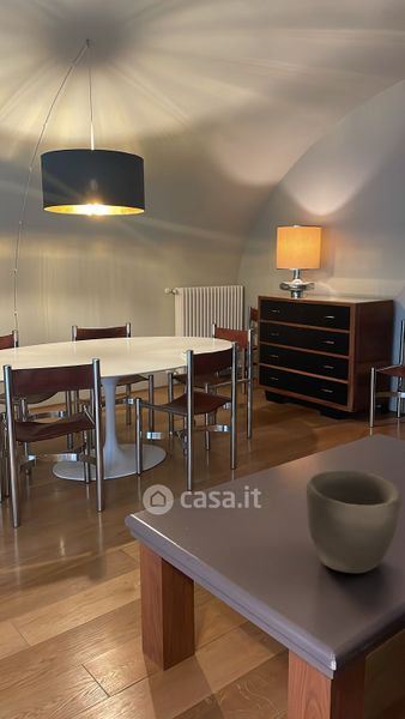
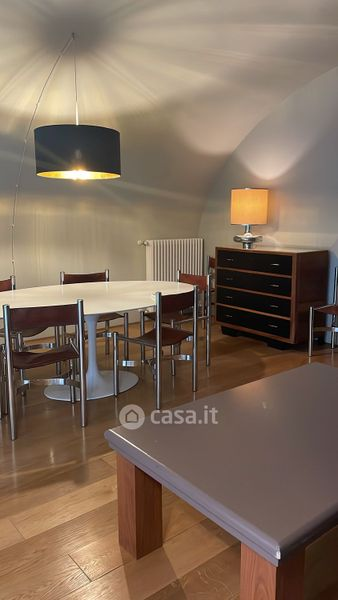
- bowl [306,469,403,574]
